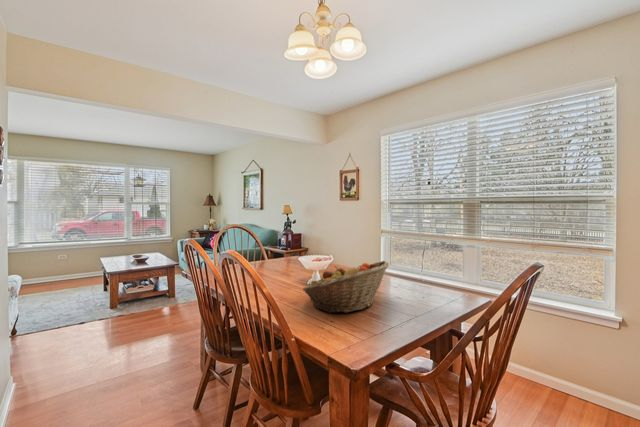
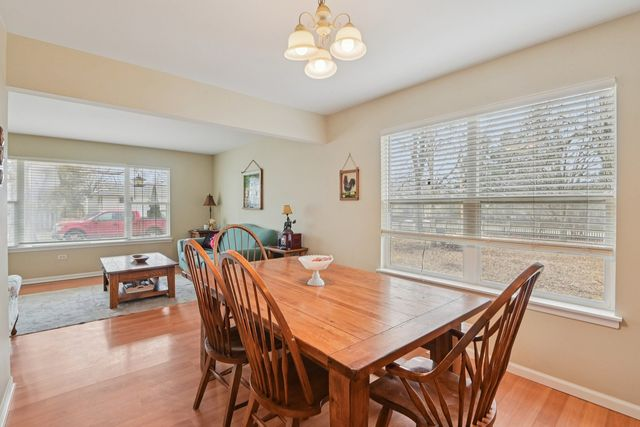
- fruit basket [302,260,390,314]
